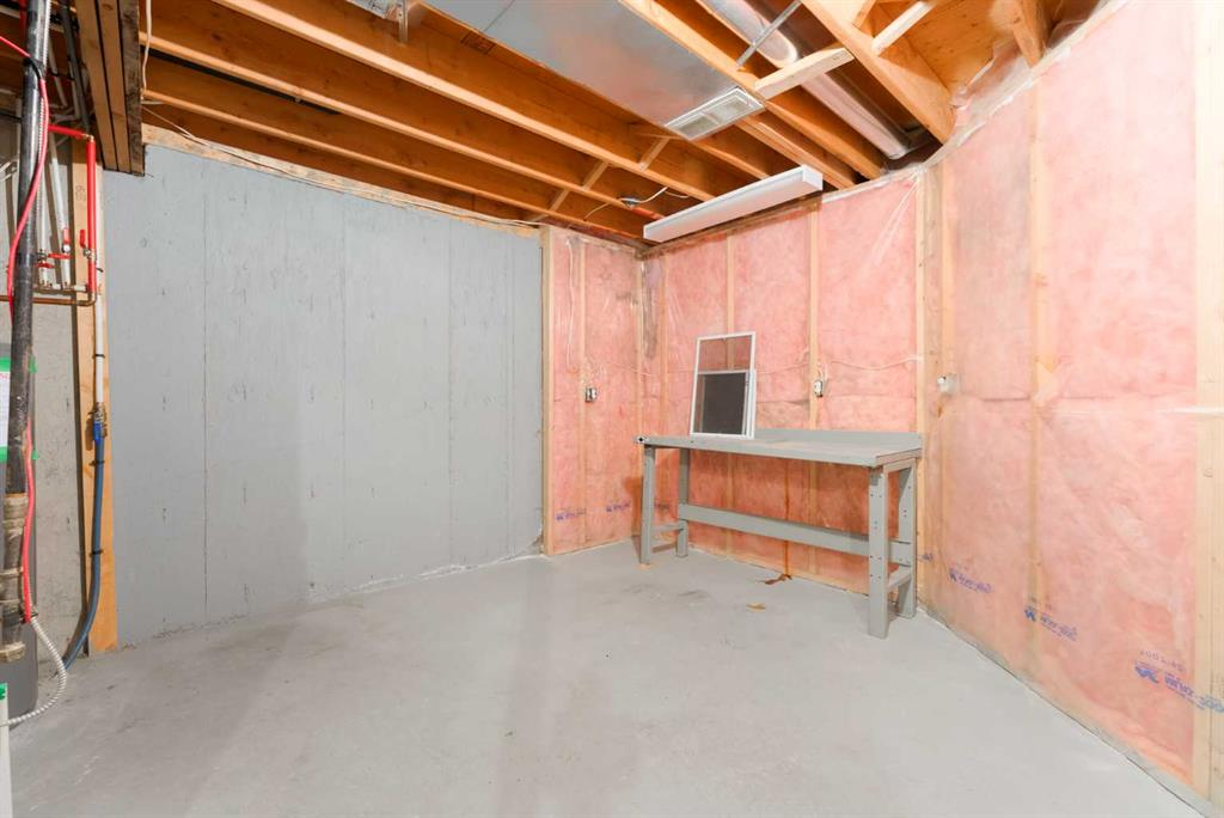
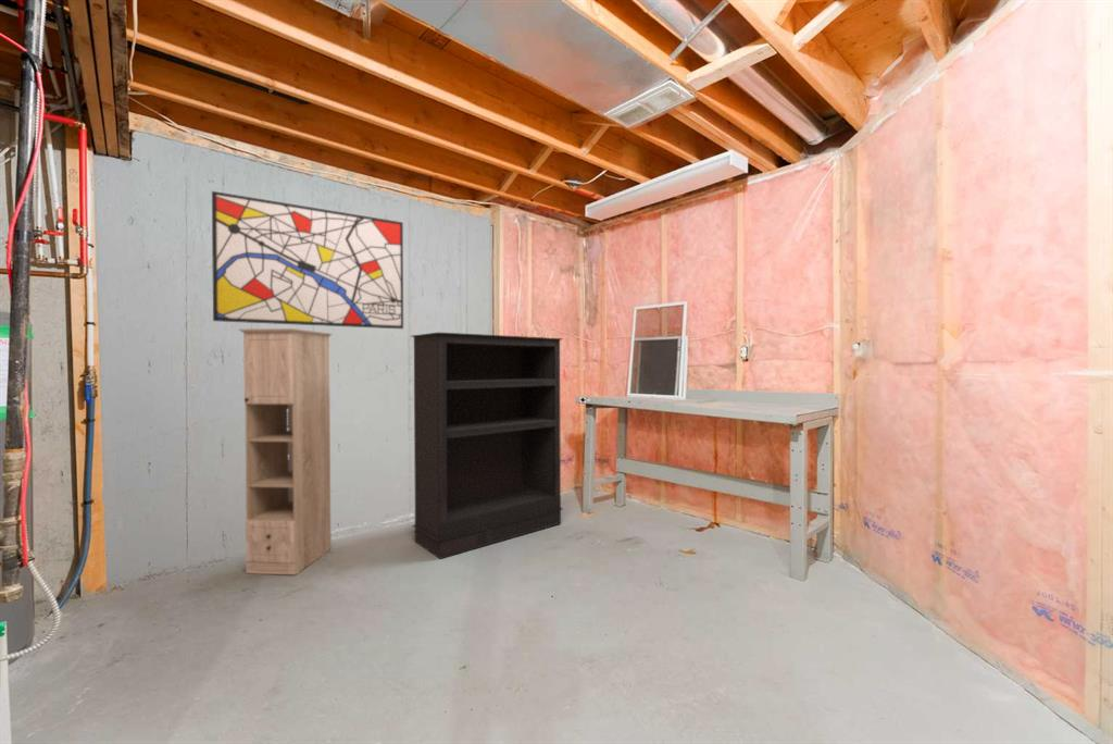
+ bookshelf [411,332,564,560]
+ storage cabinet [238,327,333,576]
+ wall art [211,190,404,330]
